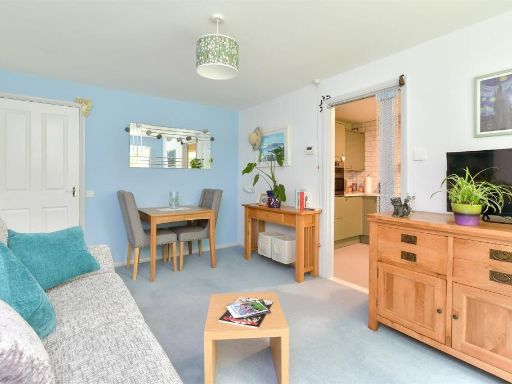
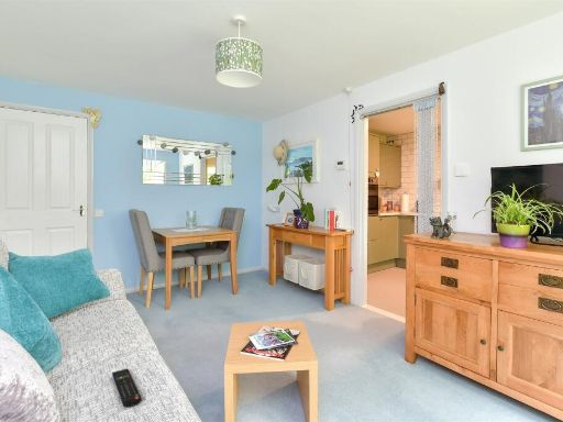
+ remote control [111,367,143,409]
